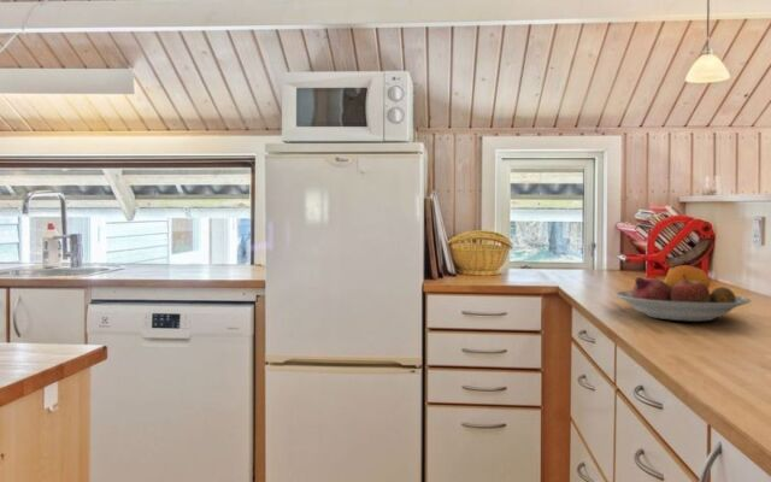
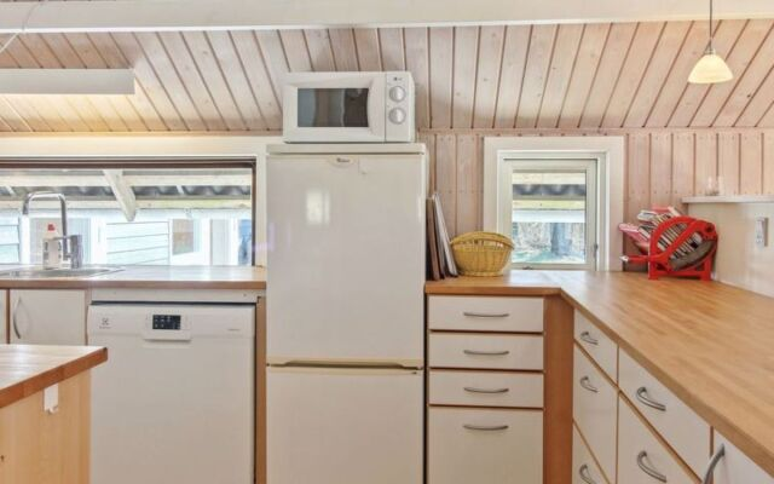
- fruit bowl [613,264,752,323]
